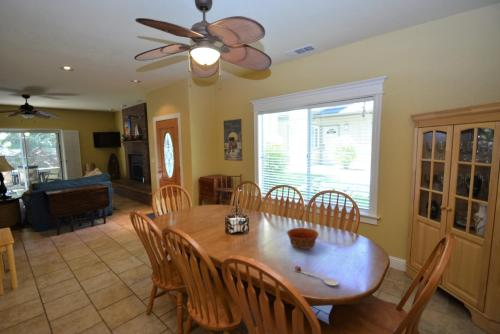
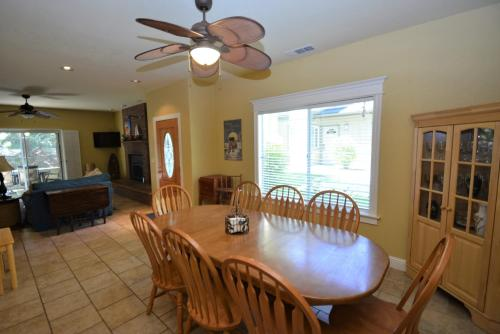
- spoon [294,265,340,286]
- bowl [286,227,320,250]
